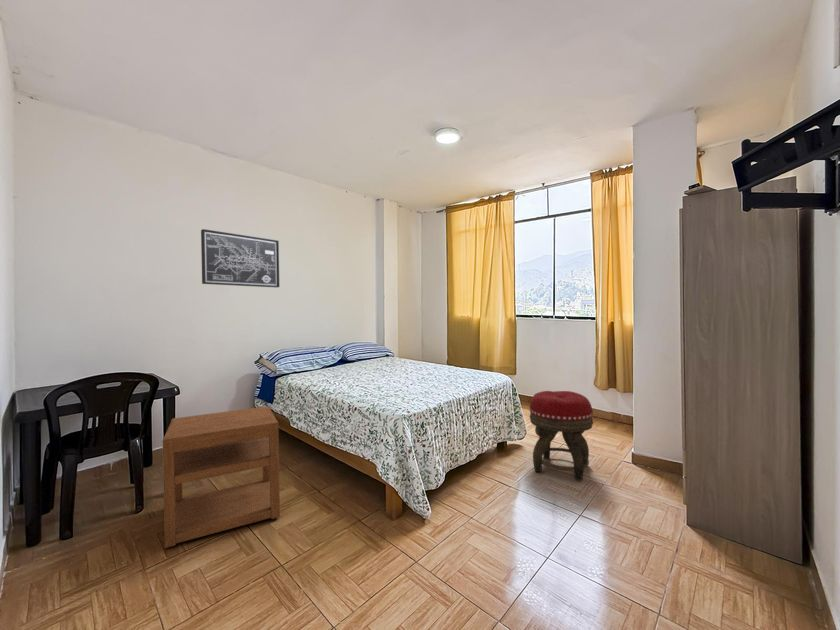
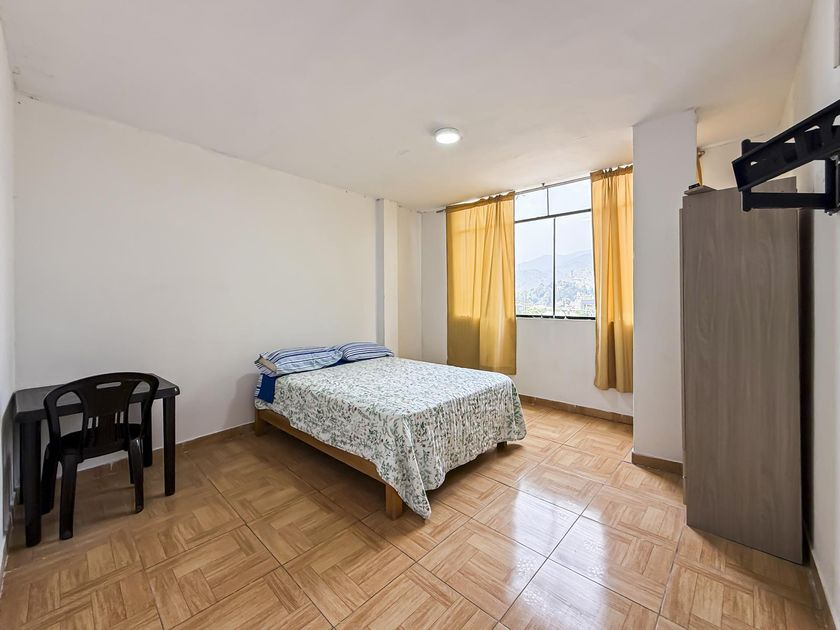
- footstool [528,390,594,482]
- nightstand [161,405,281,549]
- wall art [200,228,281,288]
